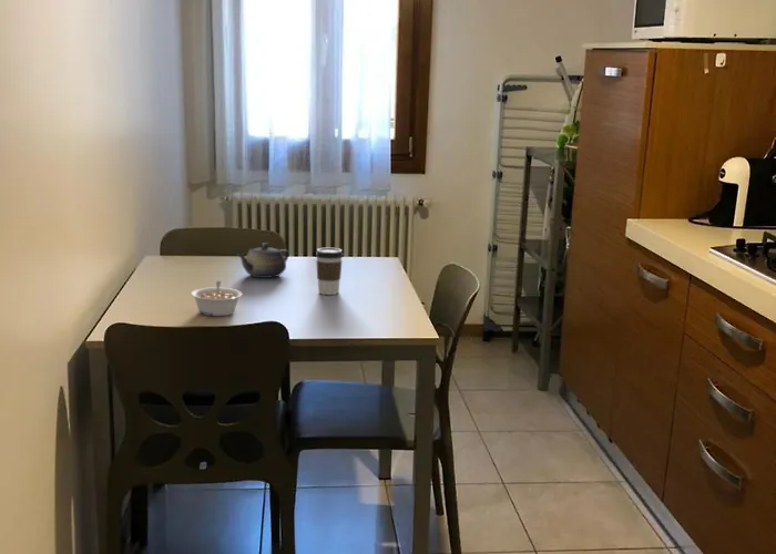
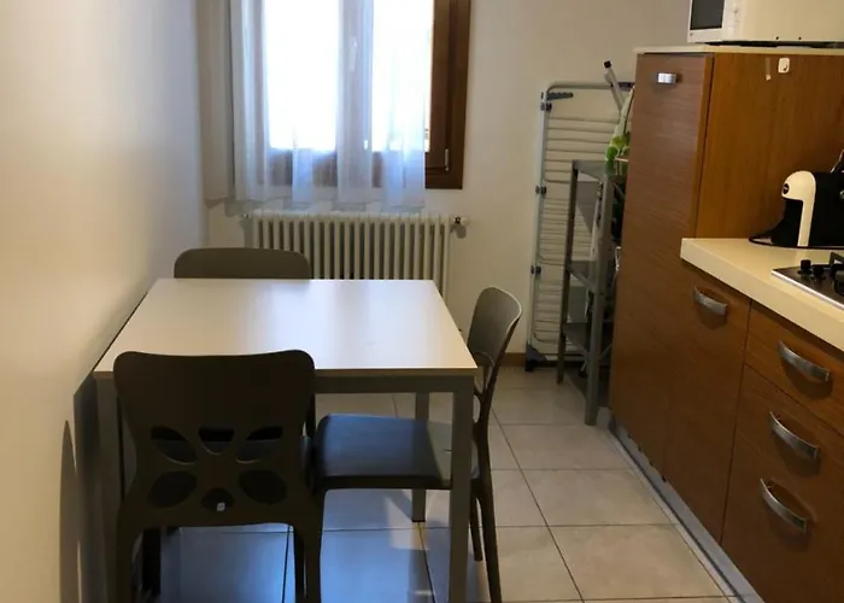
- coffee cup [315,247,344,296]
- legume [190,280,243,317]
- teapot [236,242,290,279]
